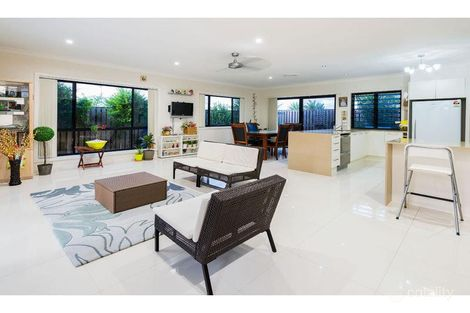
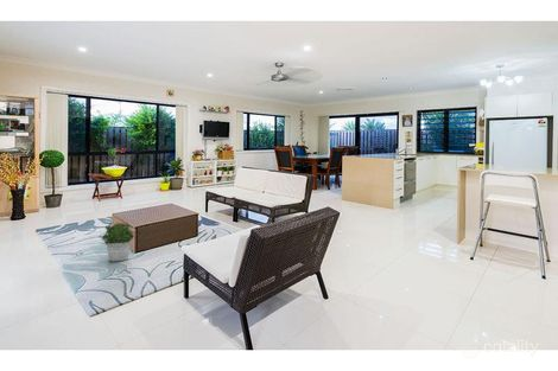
+ potted plant [99,220,135,262]
